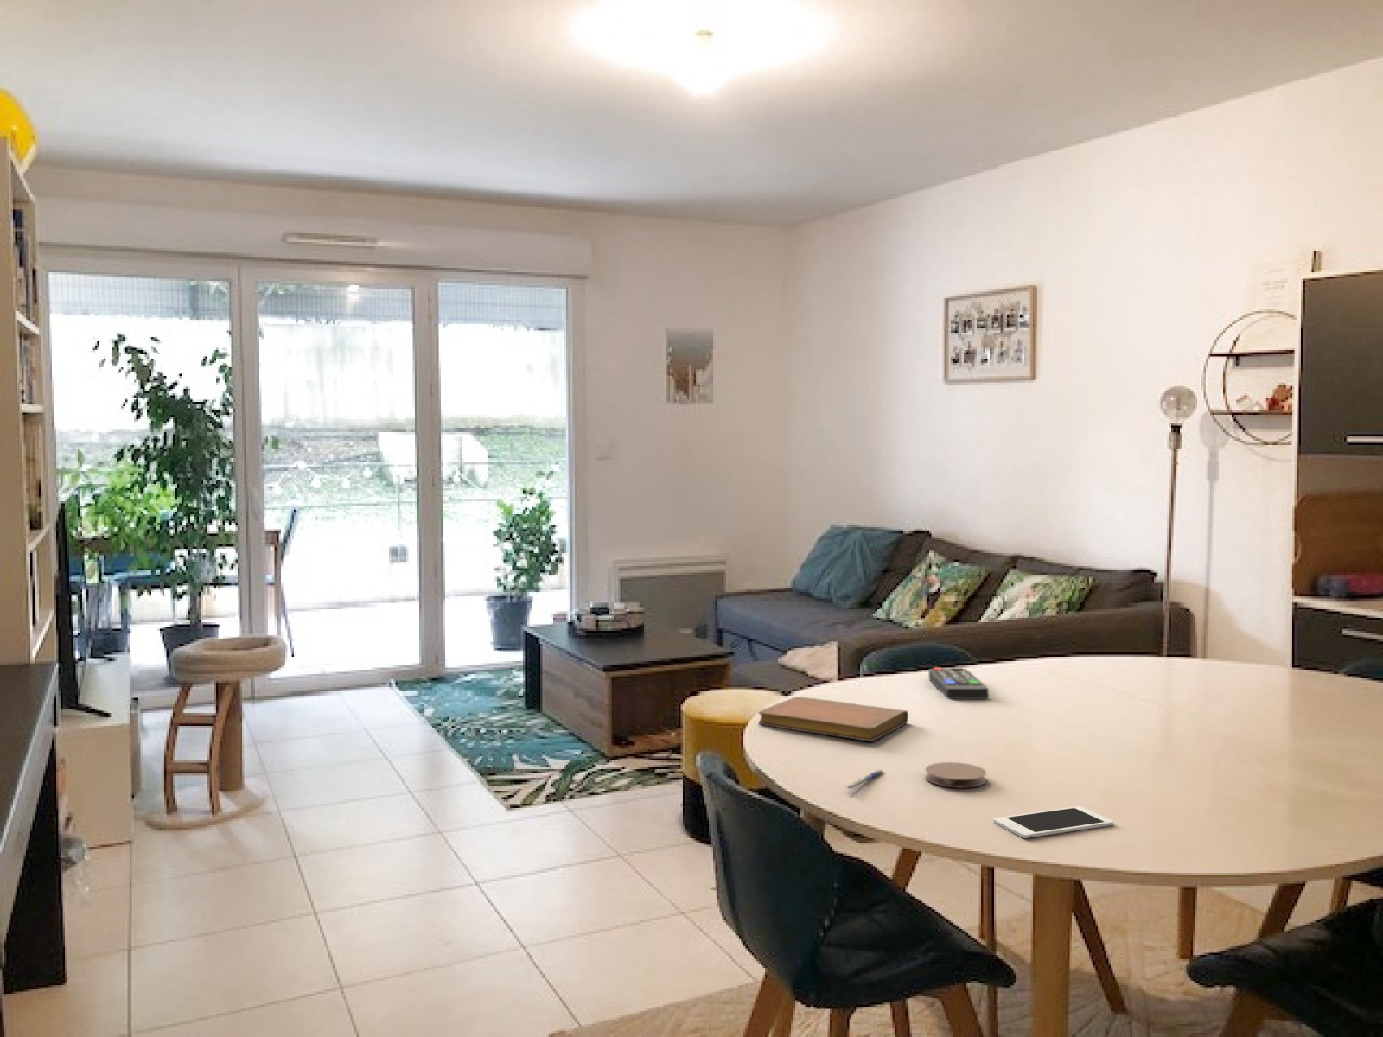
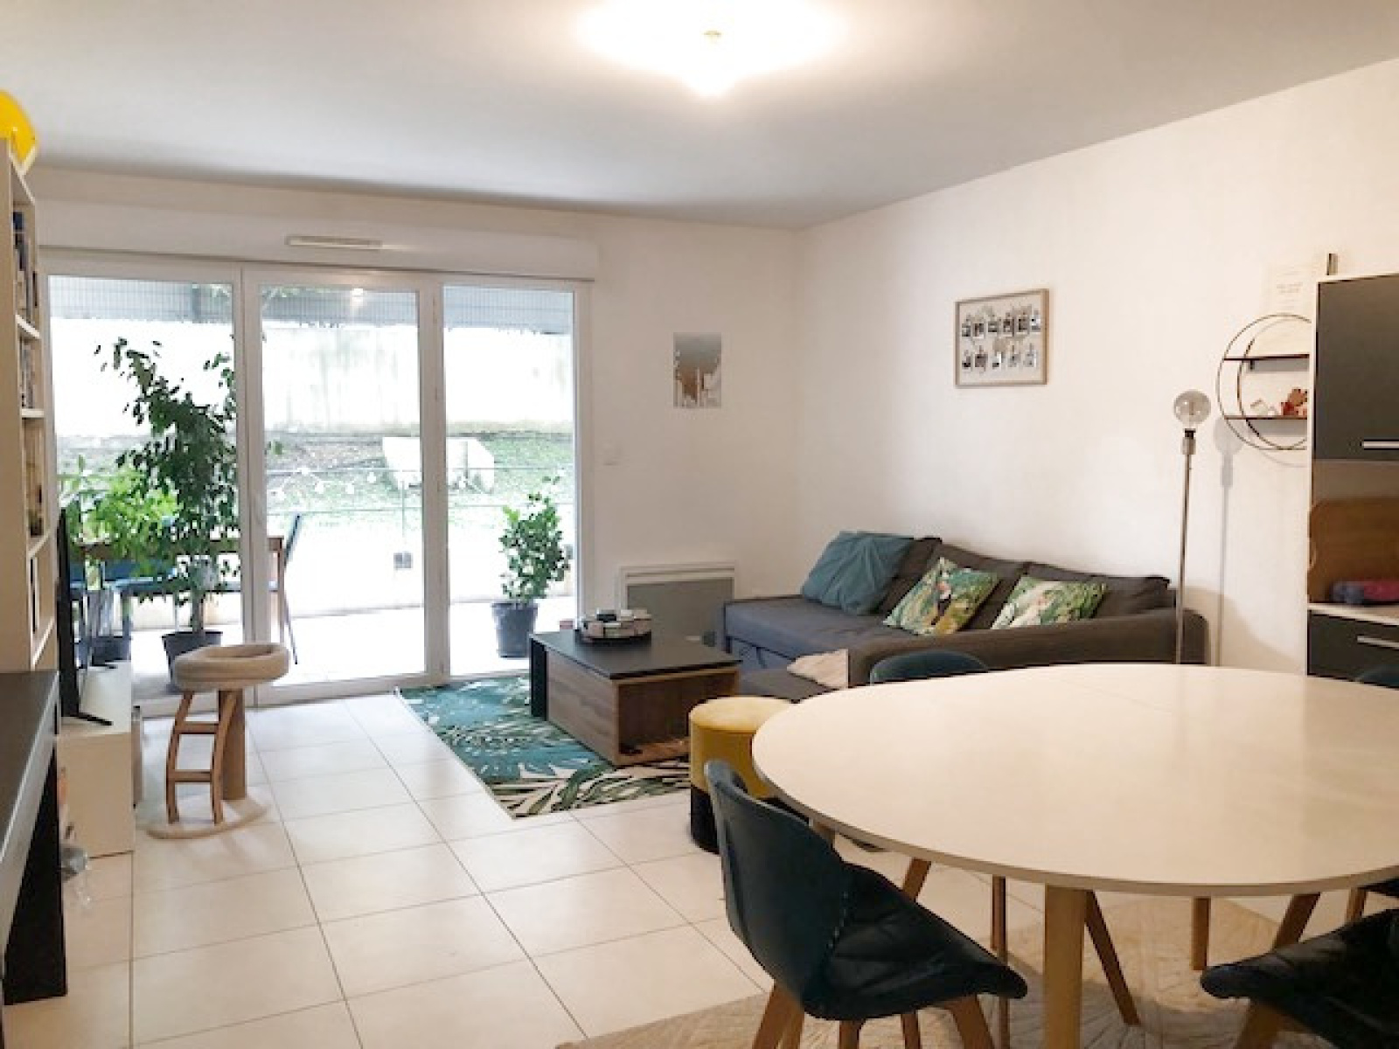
- coaster [925,761,987,789]
- remote control [928,667,990,700]
- cell phone [992,805,1114,839]
- notebook [758,696,909,742]
- pen [844,768,885,791]
